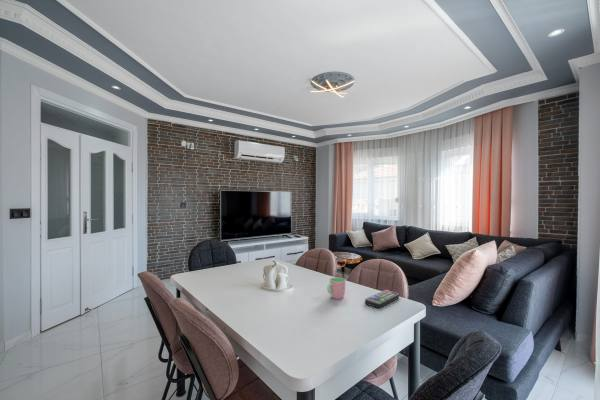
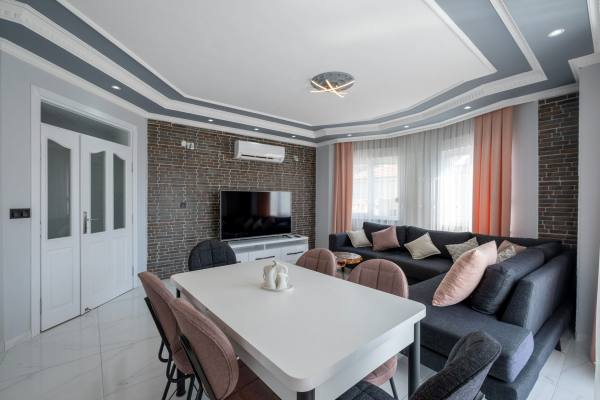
- cup [326,276,346,300]
- remote control [364,289,400,309]
